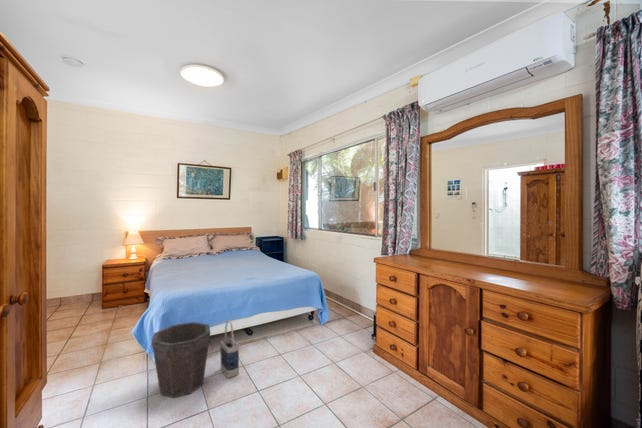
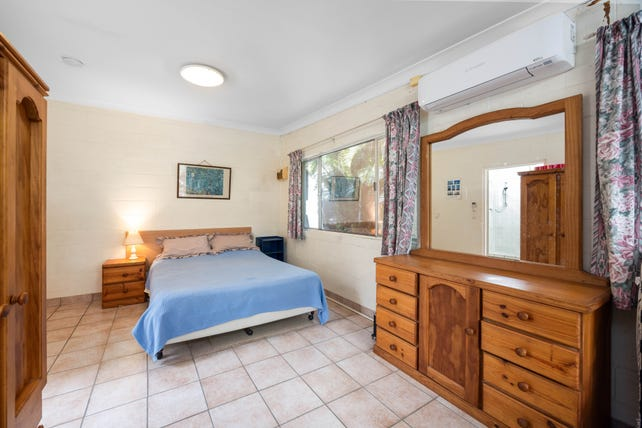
- waste bin [151,321,211,399]
- bag [220,319,240,379]
